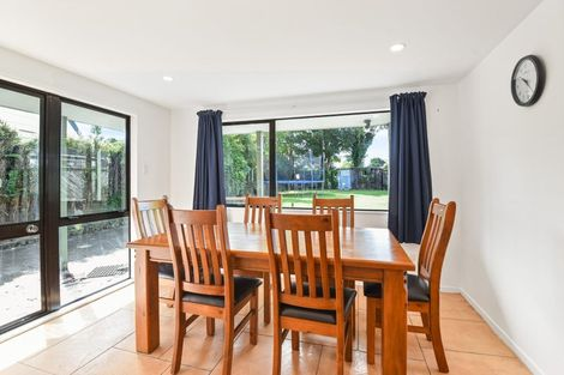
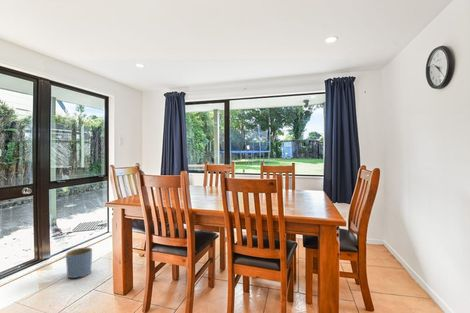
+ planter [65,247,93,279]
